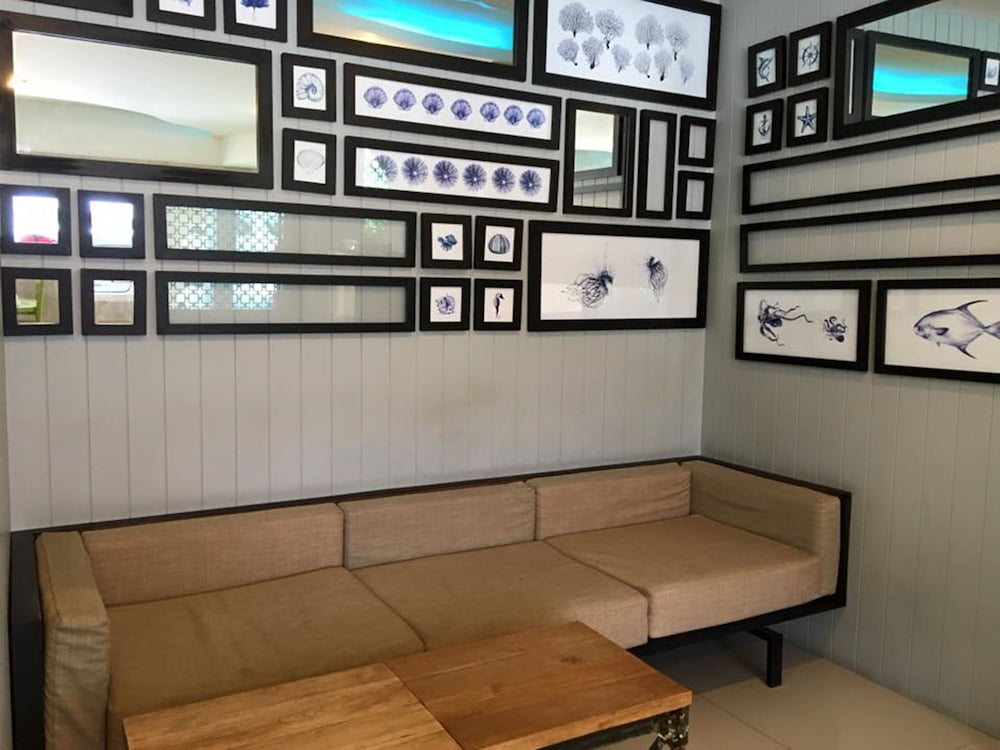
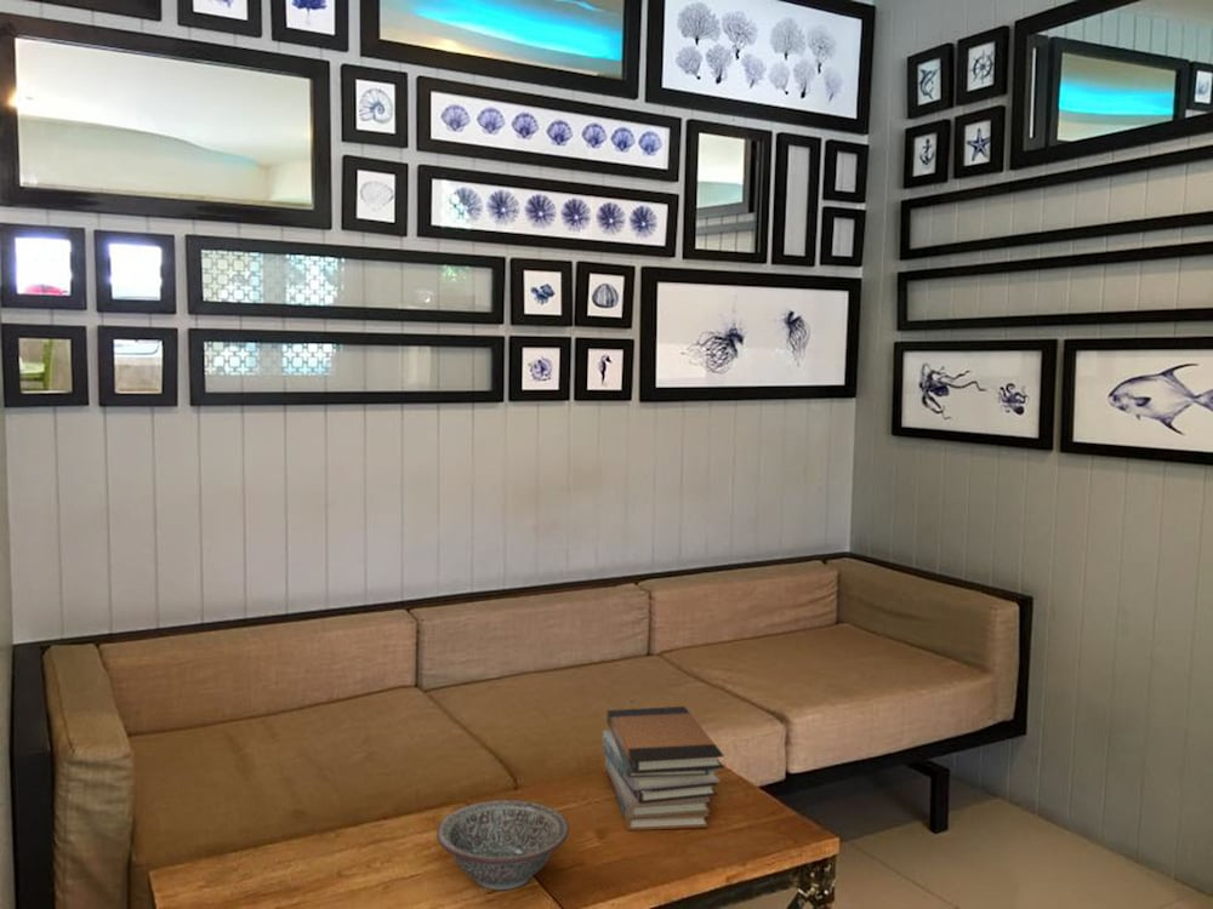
+ book stack [602,705,724,831]
+ decorative bowl [435,799,570,891]
